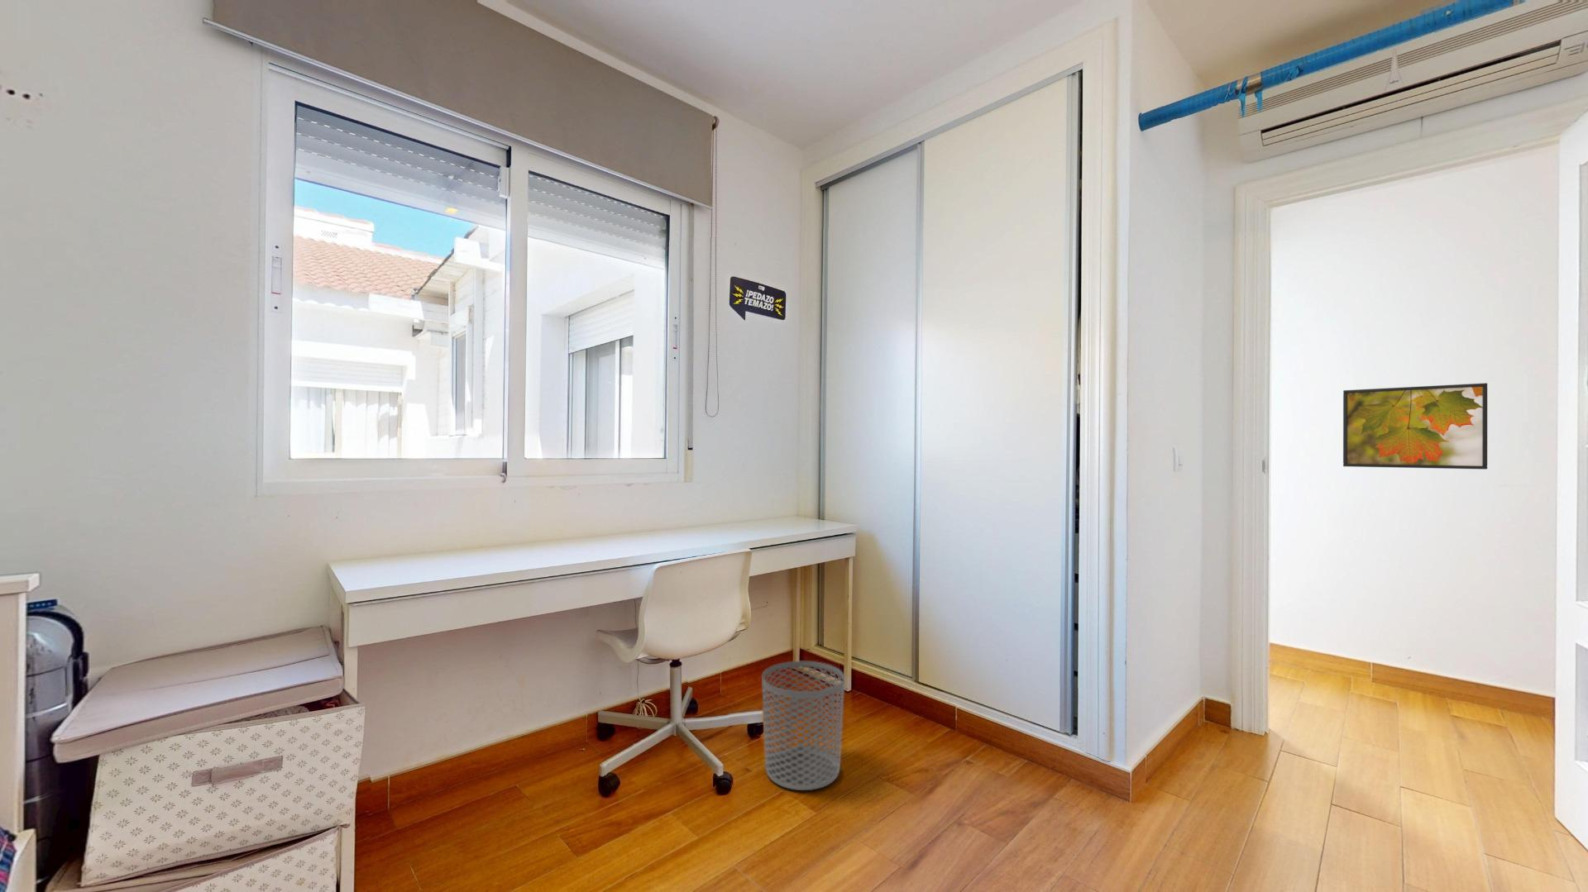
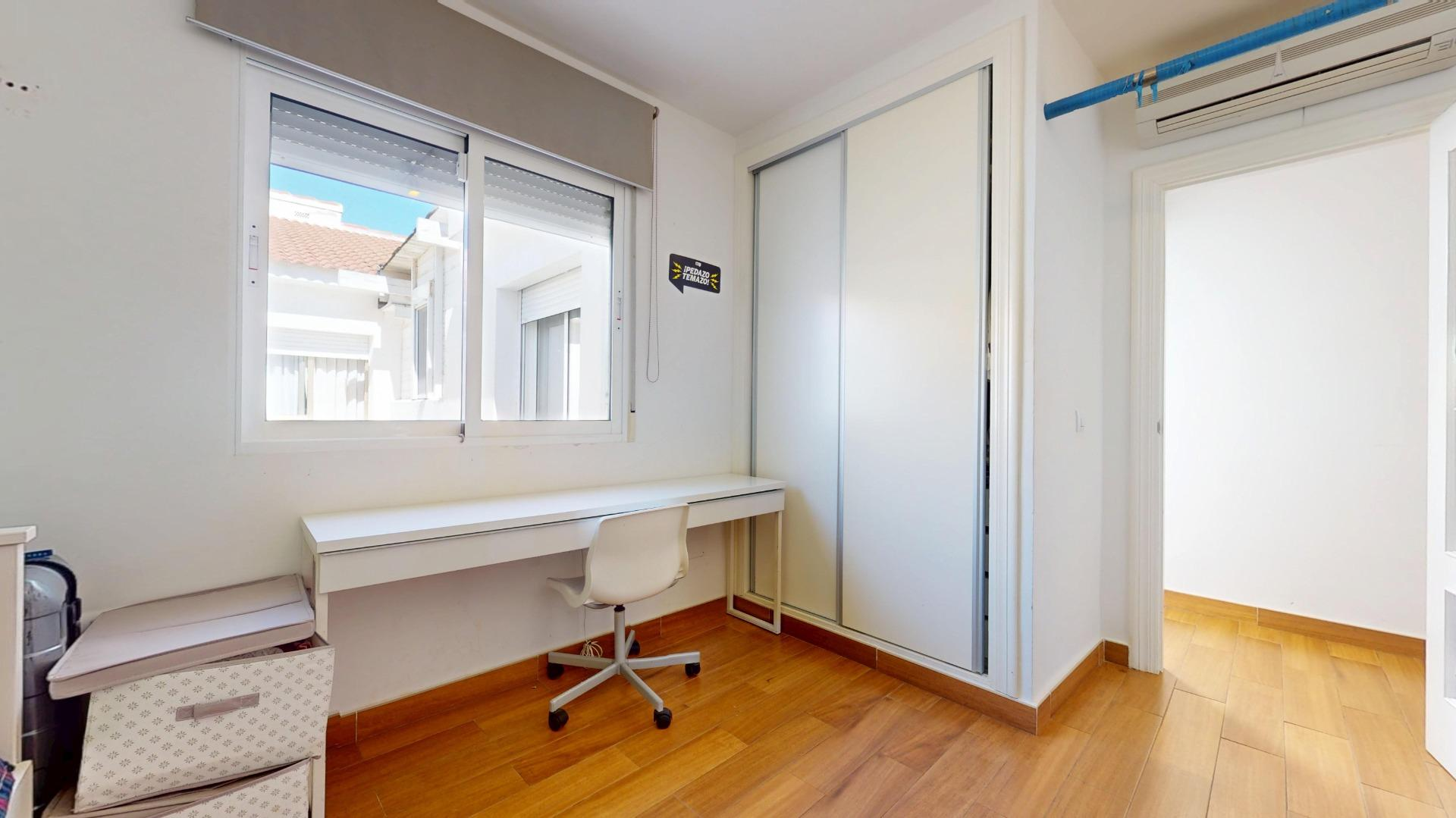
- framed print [1343,383,1488,470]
- waste bin [761,661,845,792]
